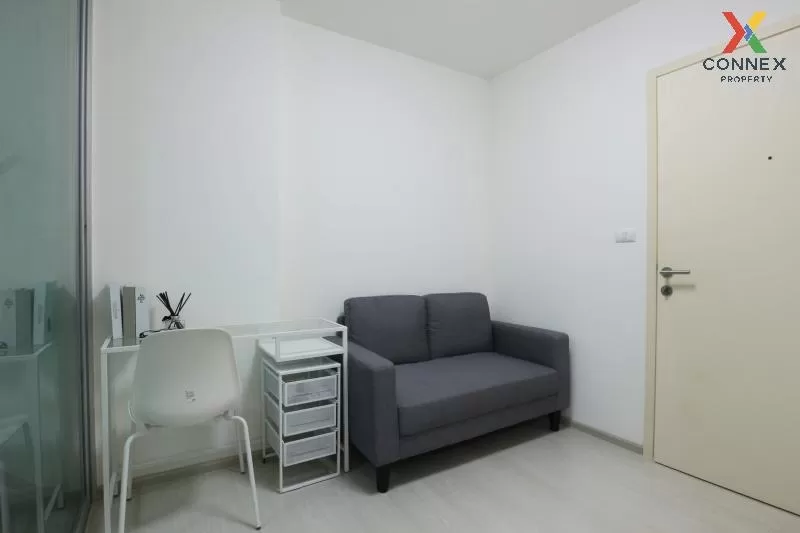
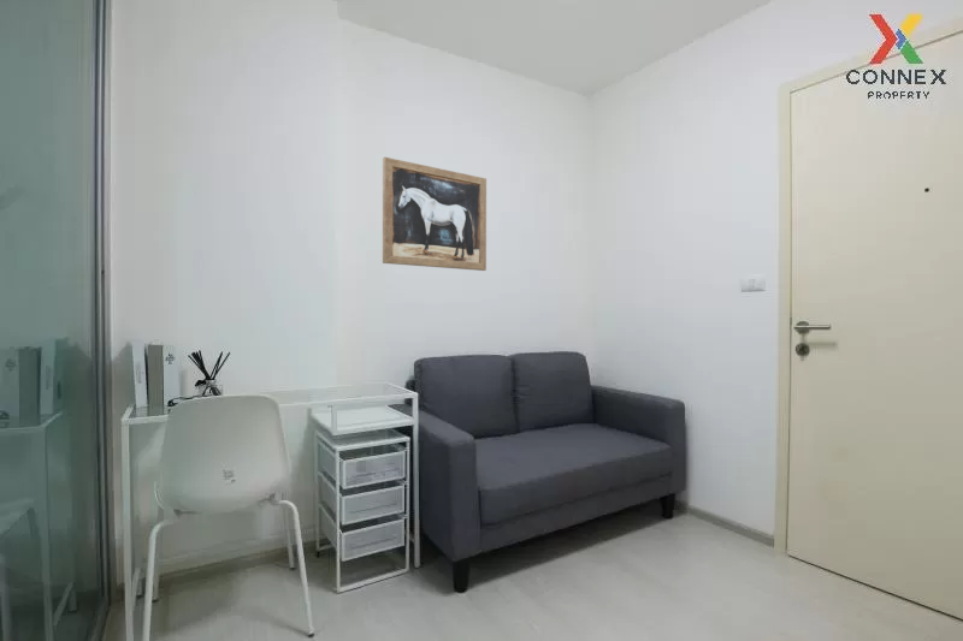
+ wall art [382,156,488,272]
